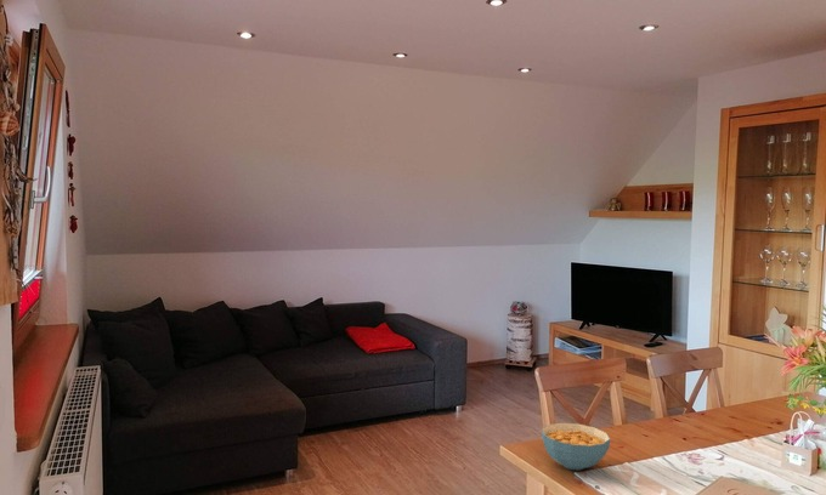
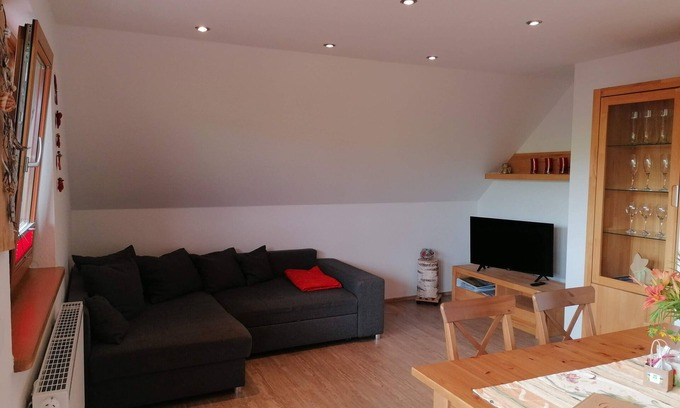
- cereal bowl [541,422,611,471]
